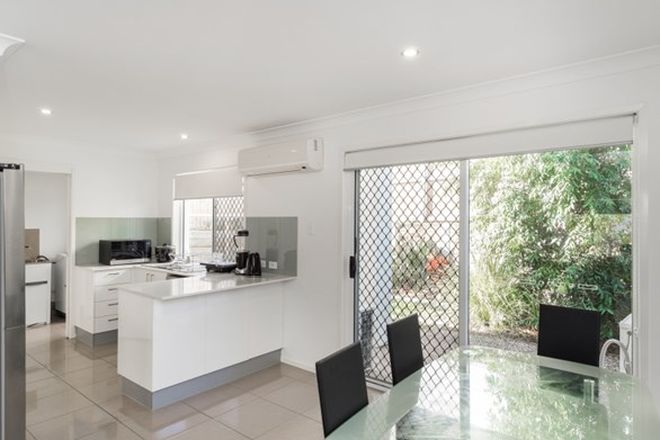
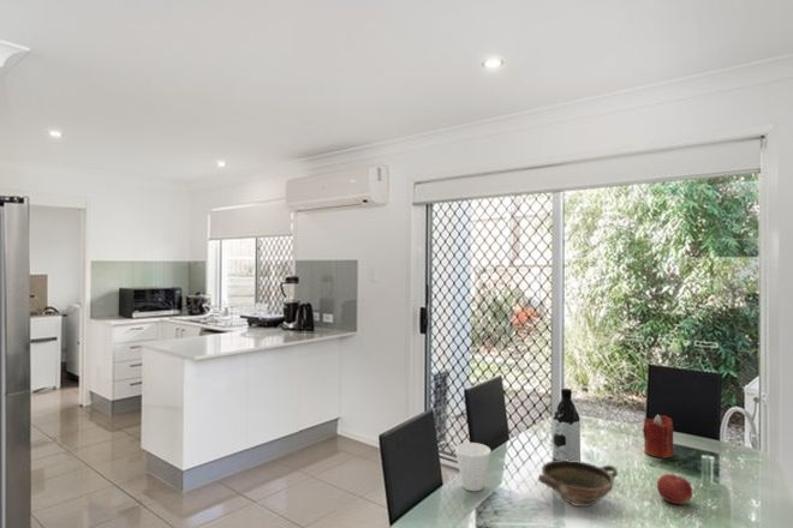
+ cup [454,442,491,492]
+ fruit [656,473,693,505]
+ candle [642,413,675,460]
+ bowl [536,460,619,508]
+ water bottle [551,388,582,462]
